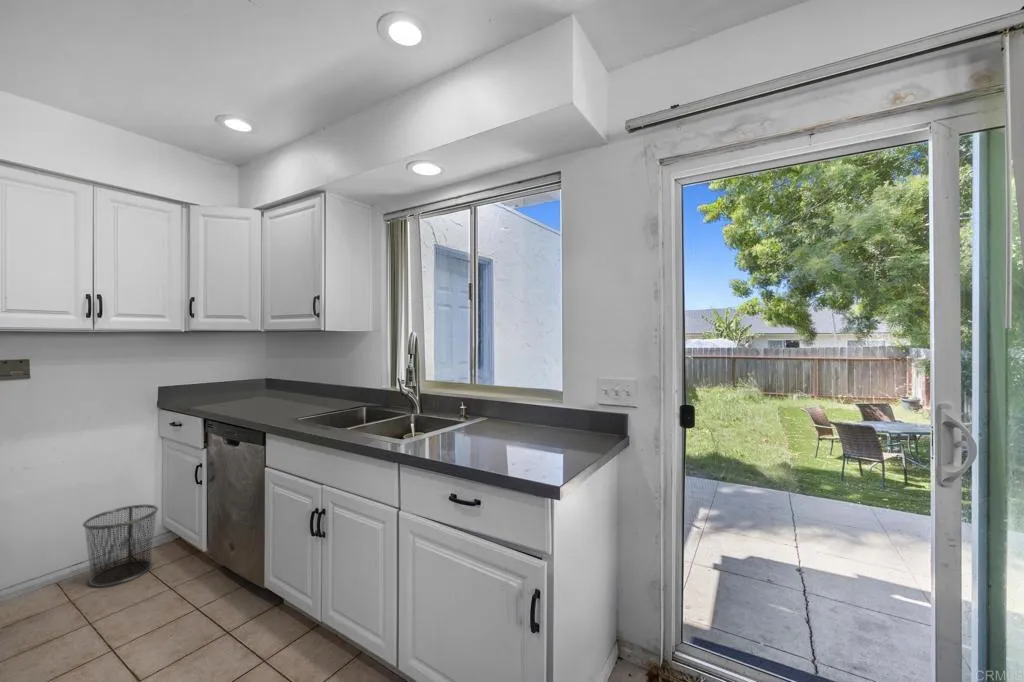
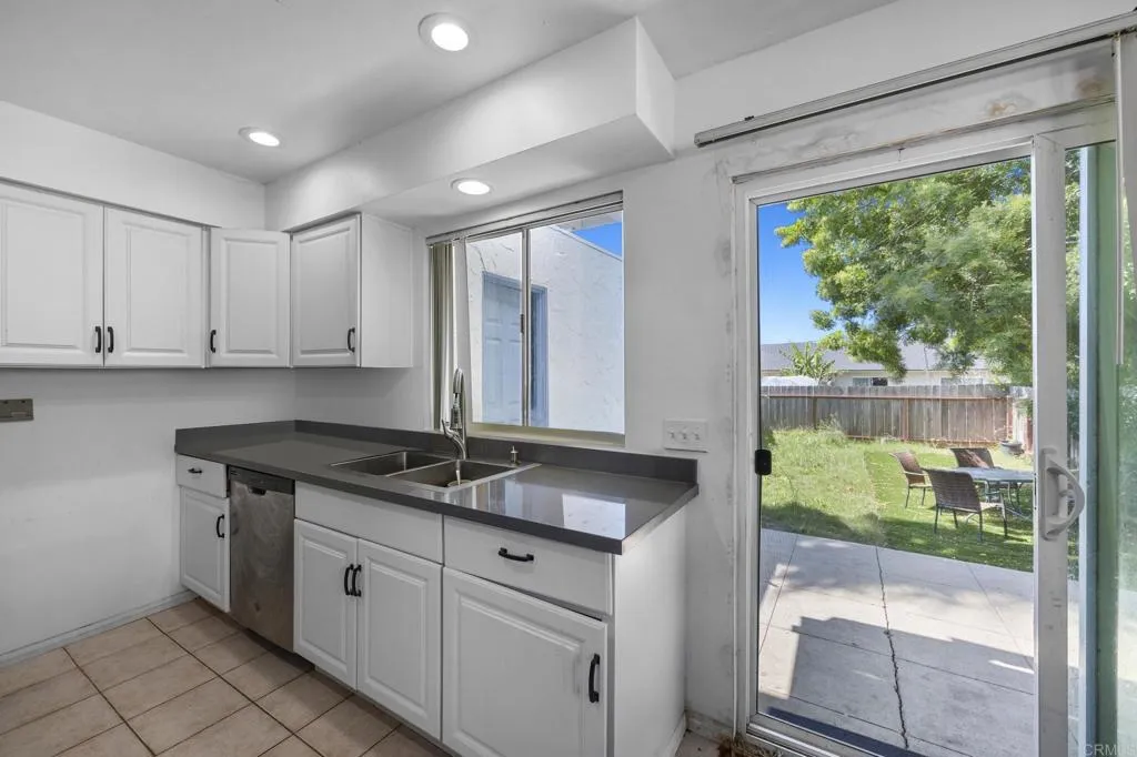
- trash can [82,504,159,588]
